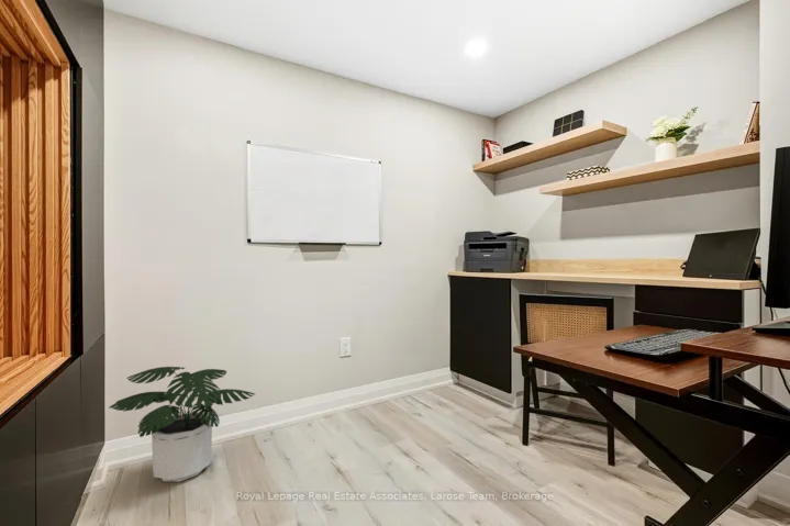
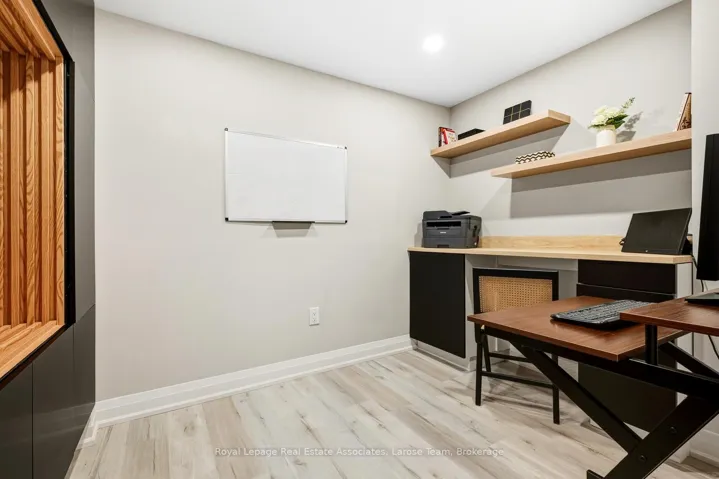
- potted plant [108,366,256,483]
